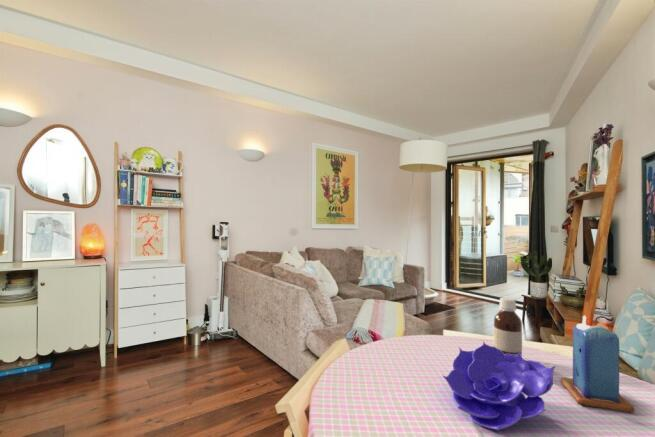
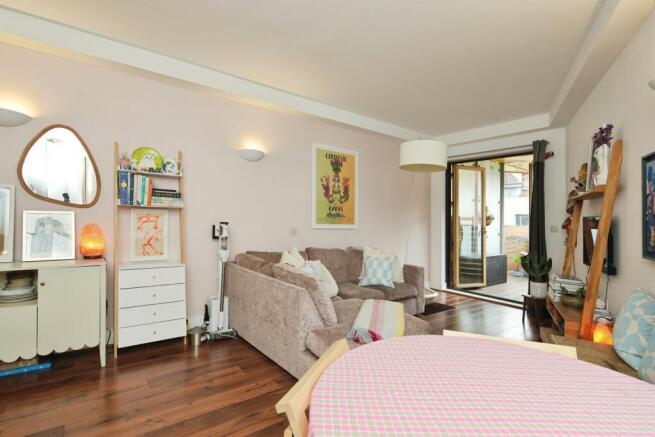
- bottle [493,296,523,357]
- candle [560,315,635,414]
- decorative bowl [441,340,556,432]
